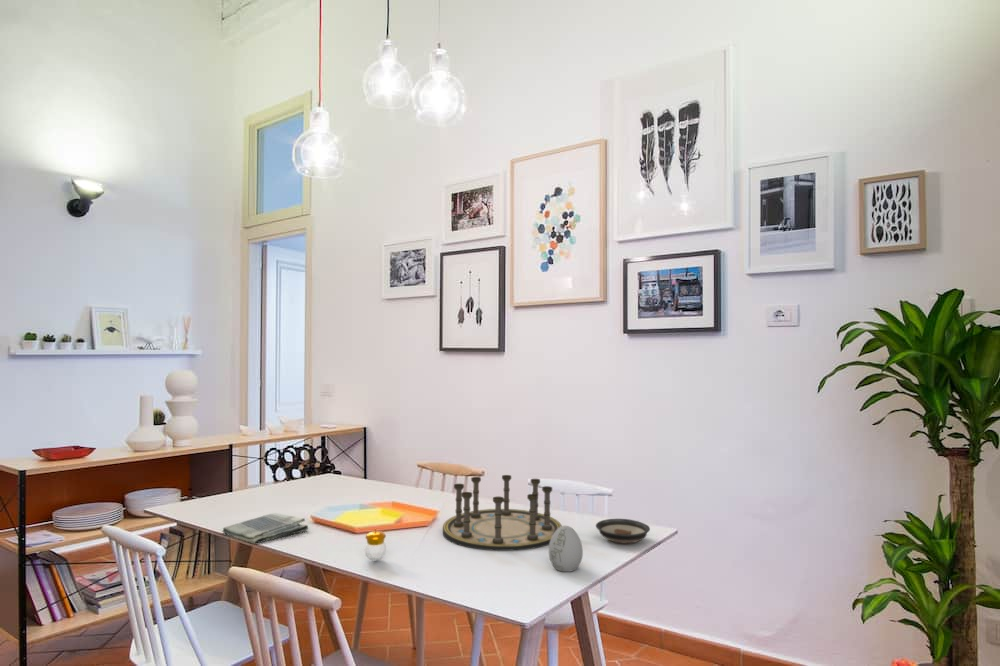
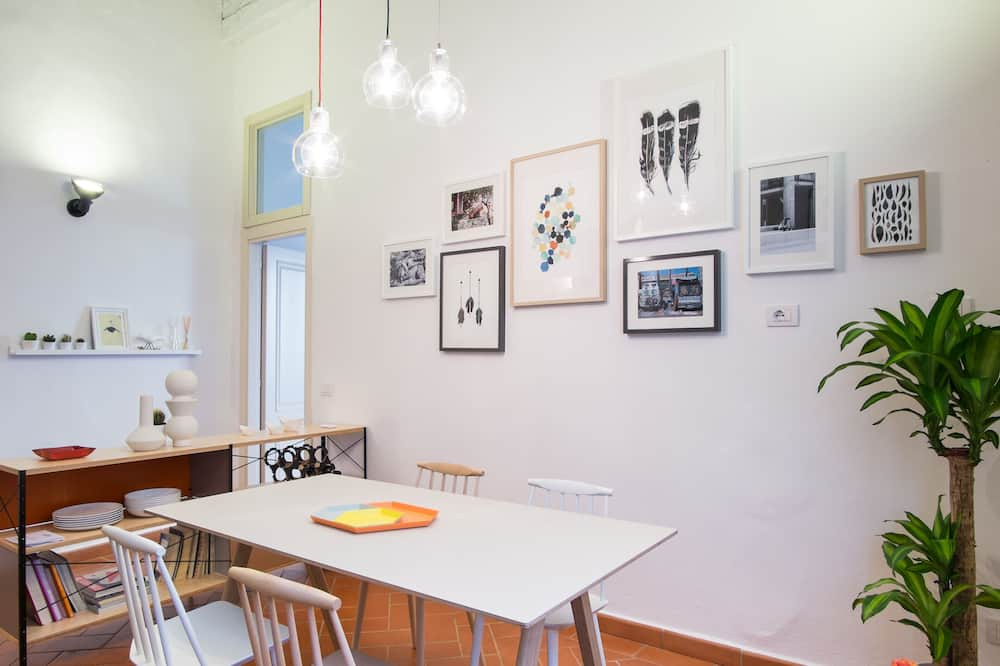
- board game [442,474,563,552]
- dish towel [222,512,309,545]
- saucer [595,518,651,545]
- candle [364,527,387,562]
- decorative egg [548,525,584,573]
